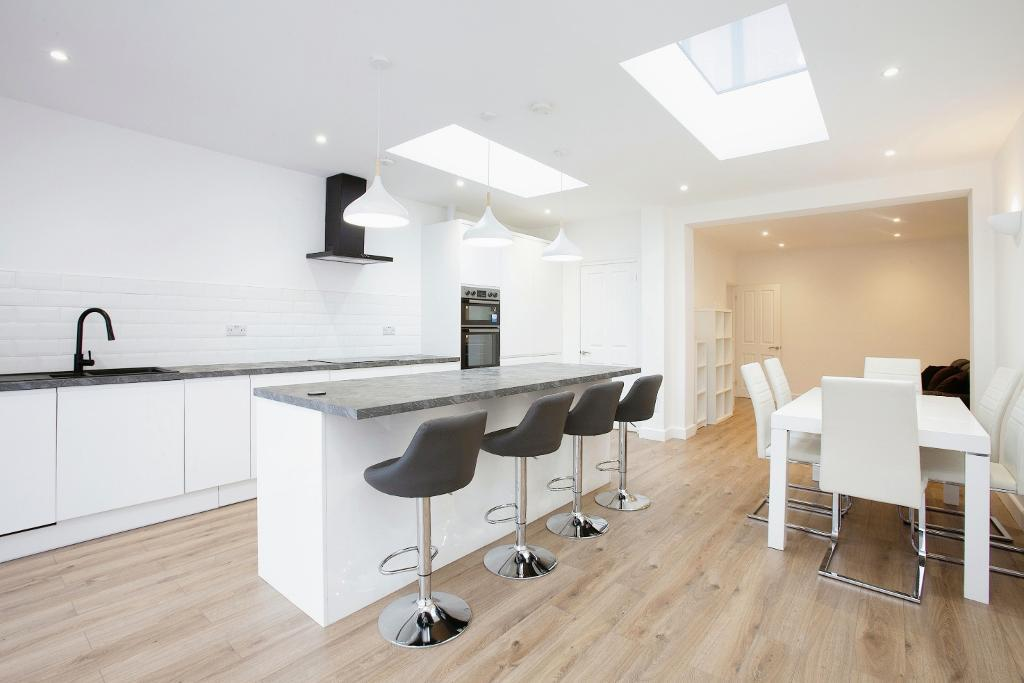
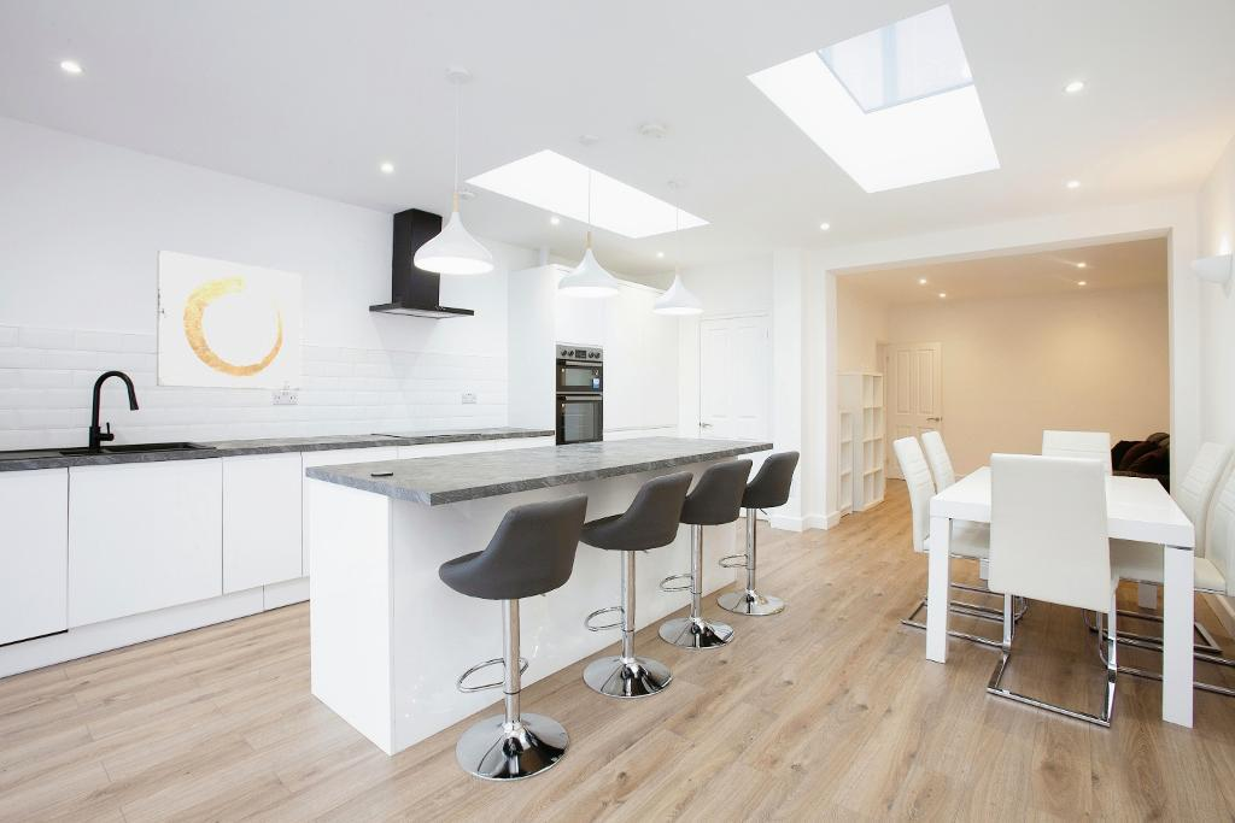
+ wall art [156,249,303,392]
